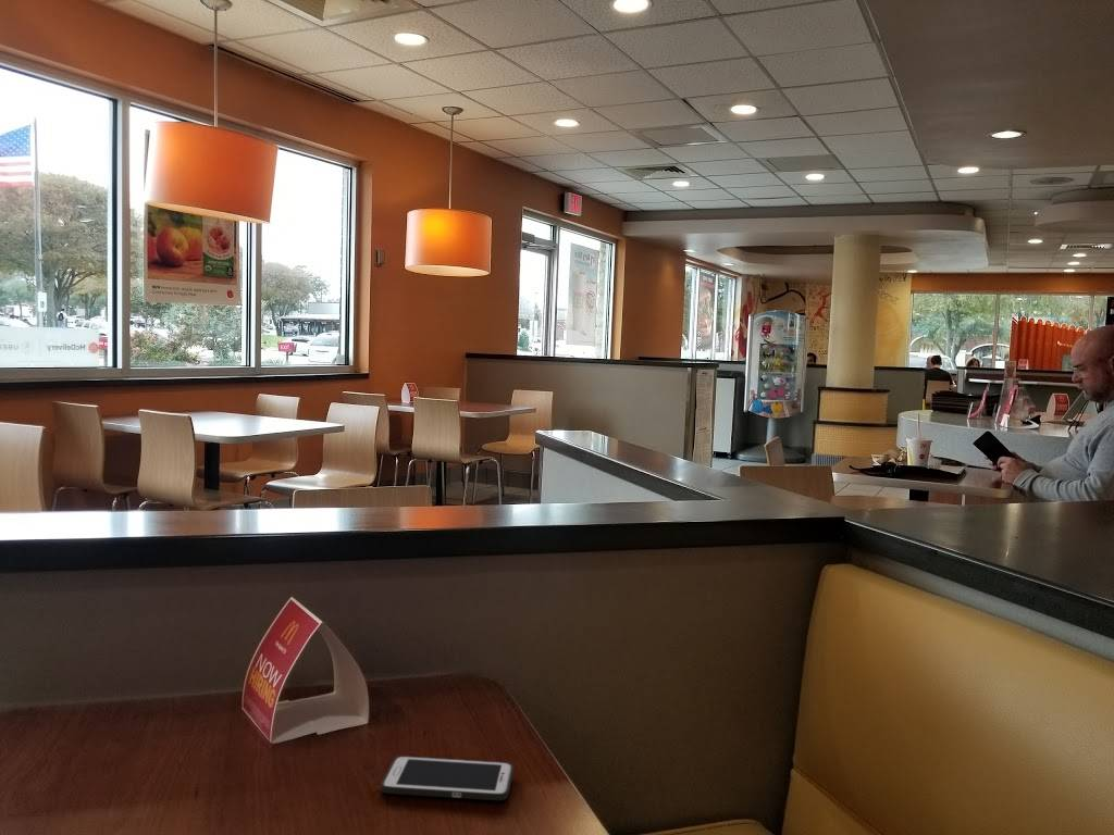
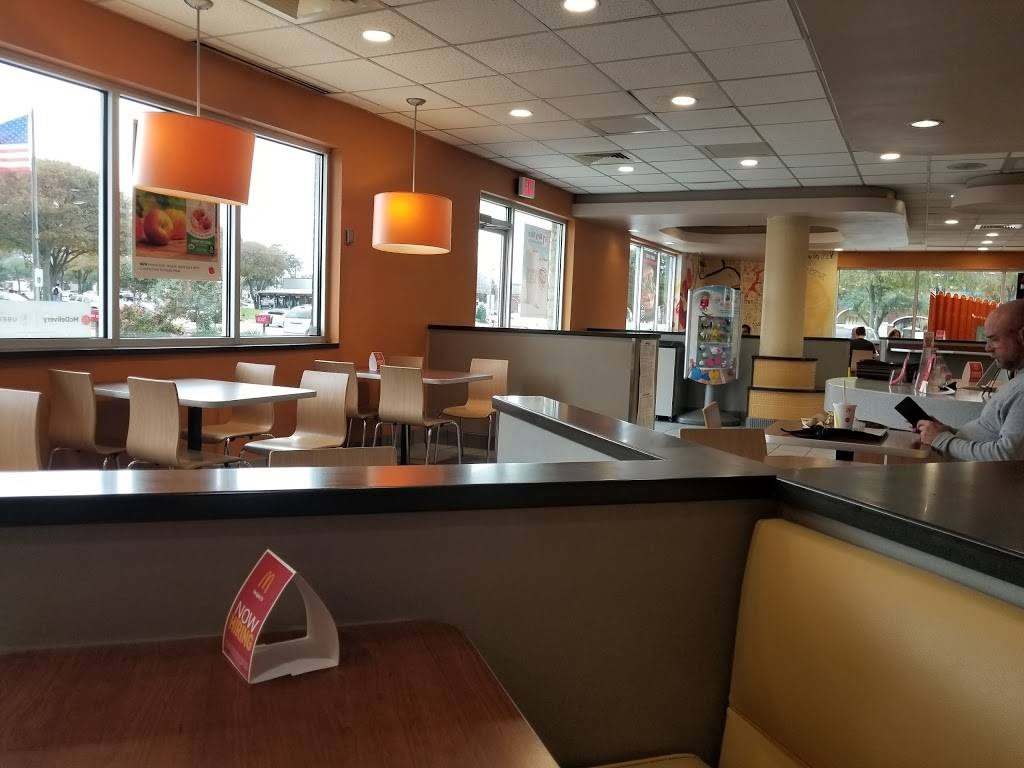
- cell phone [380,755,515,801]
